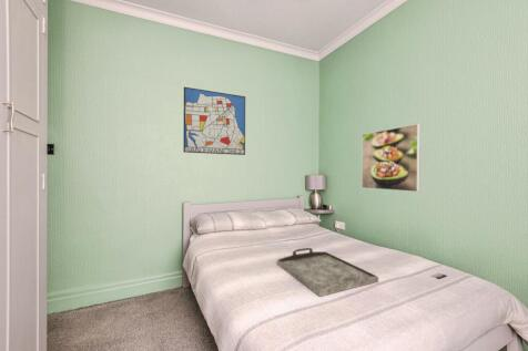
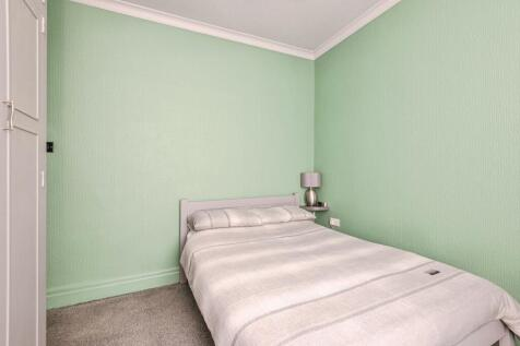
- serving tray [276,247,379,298]
- wall art [182,86,246,156]
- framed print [361,123,422,193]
